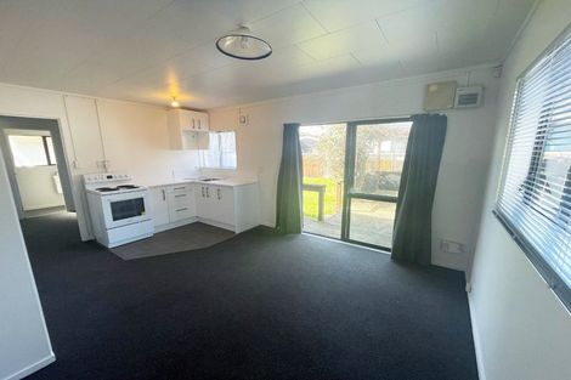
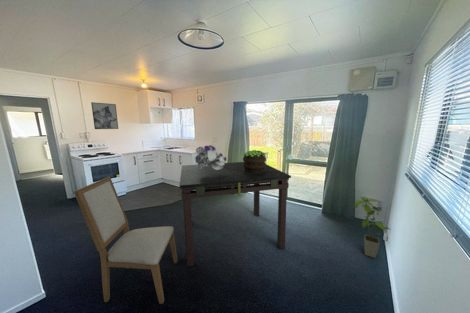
+ potted plant [242,149,267,173]
+ wall art [90,101,119,130]
+ chair [73,176,179,305]
+ house plant [354,196,392,259]
+ bouquet [193,144,227,170]
+ dining table [178,161,292,267]
